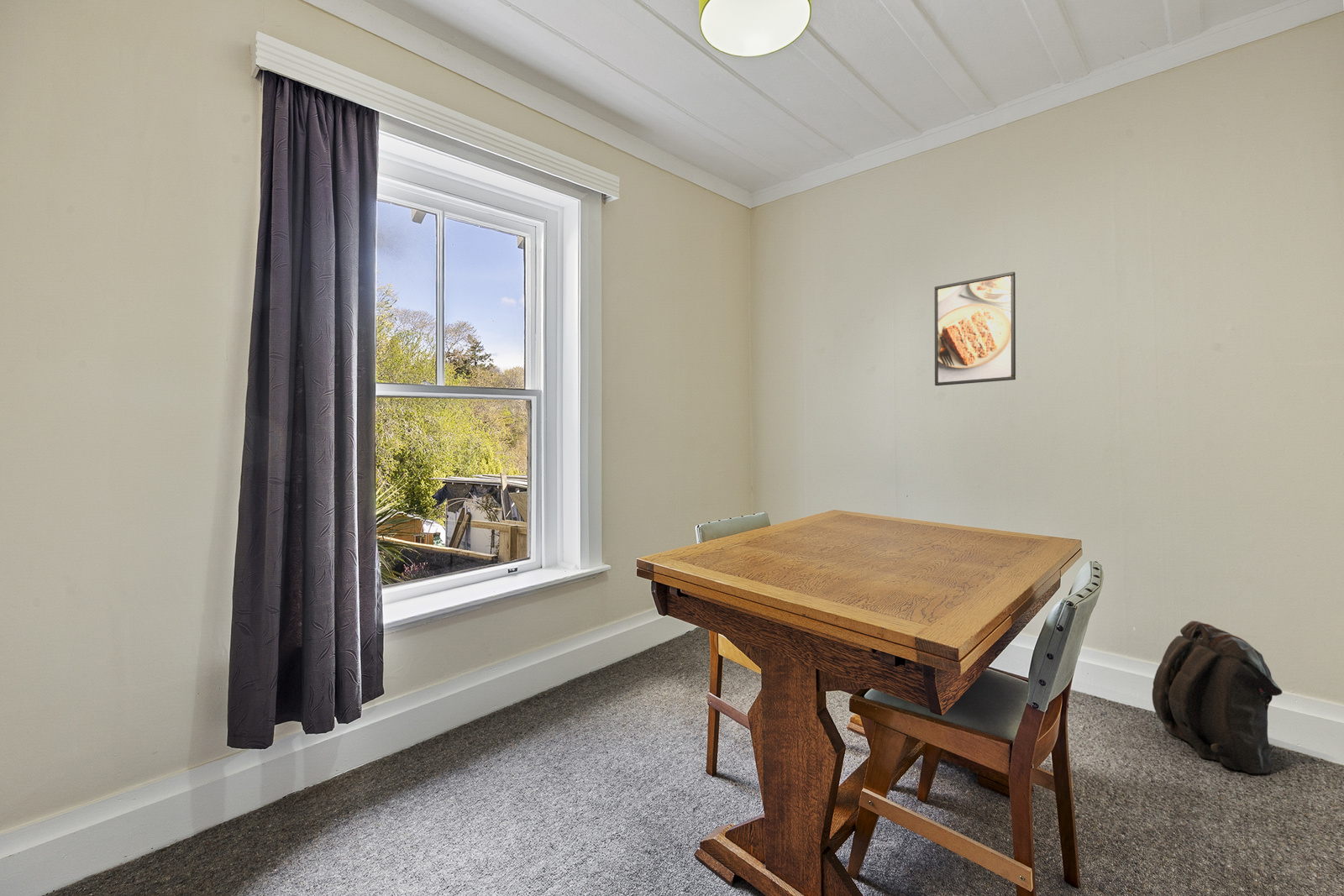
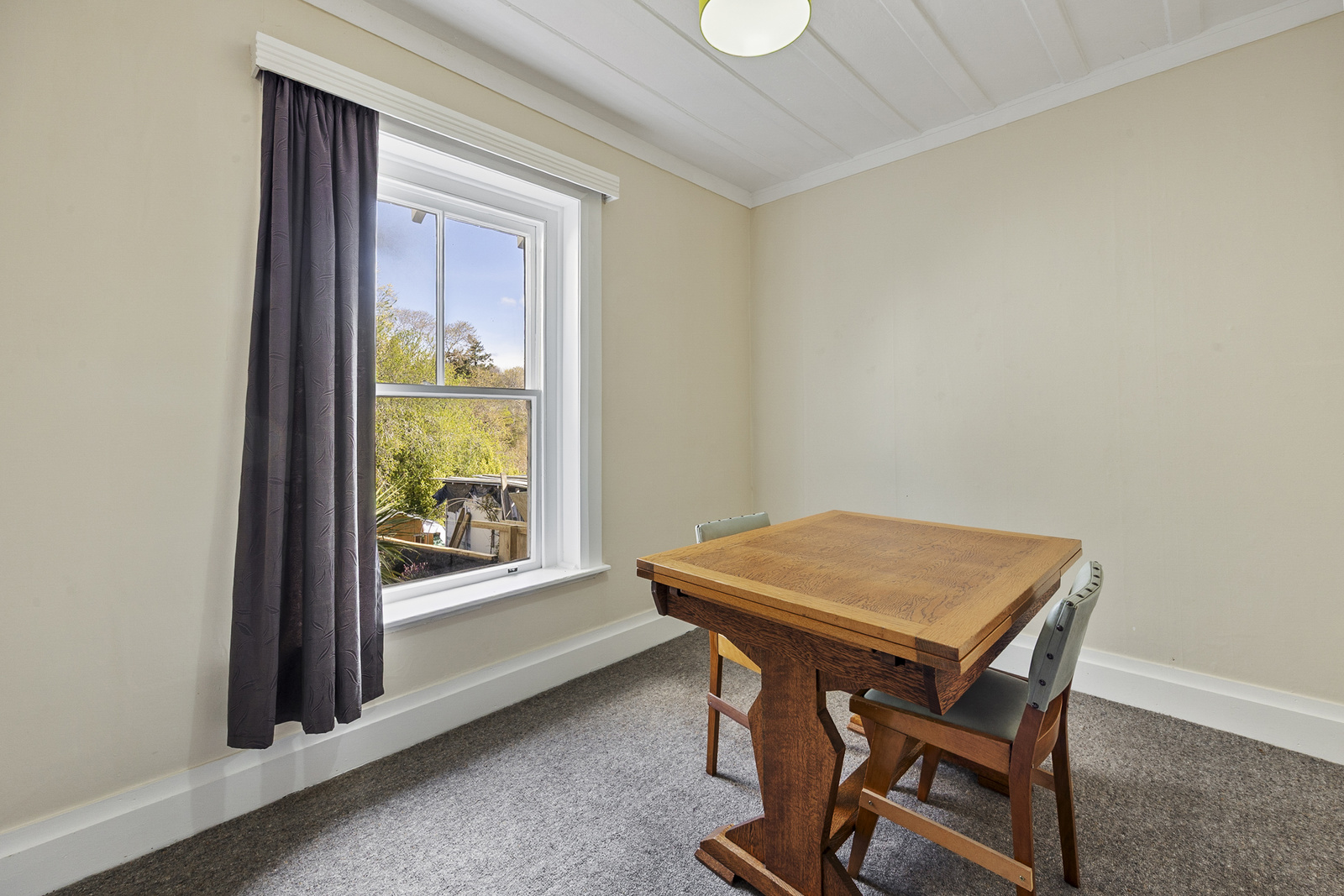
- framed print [934,271,1016,386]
- backpack [1152,620,1283,774]
